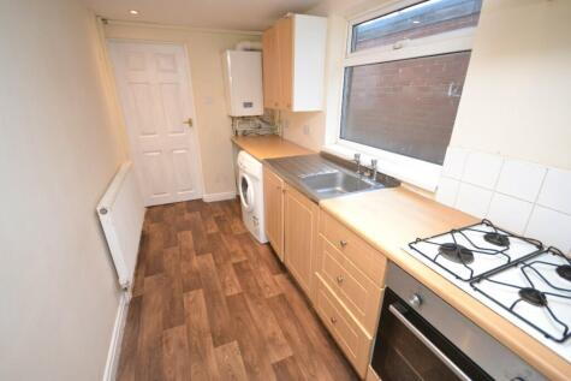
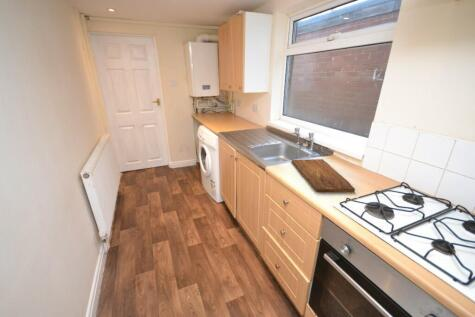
+ cutting board [291,158,356,193]
